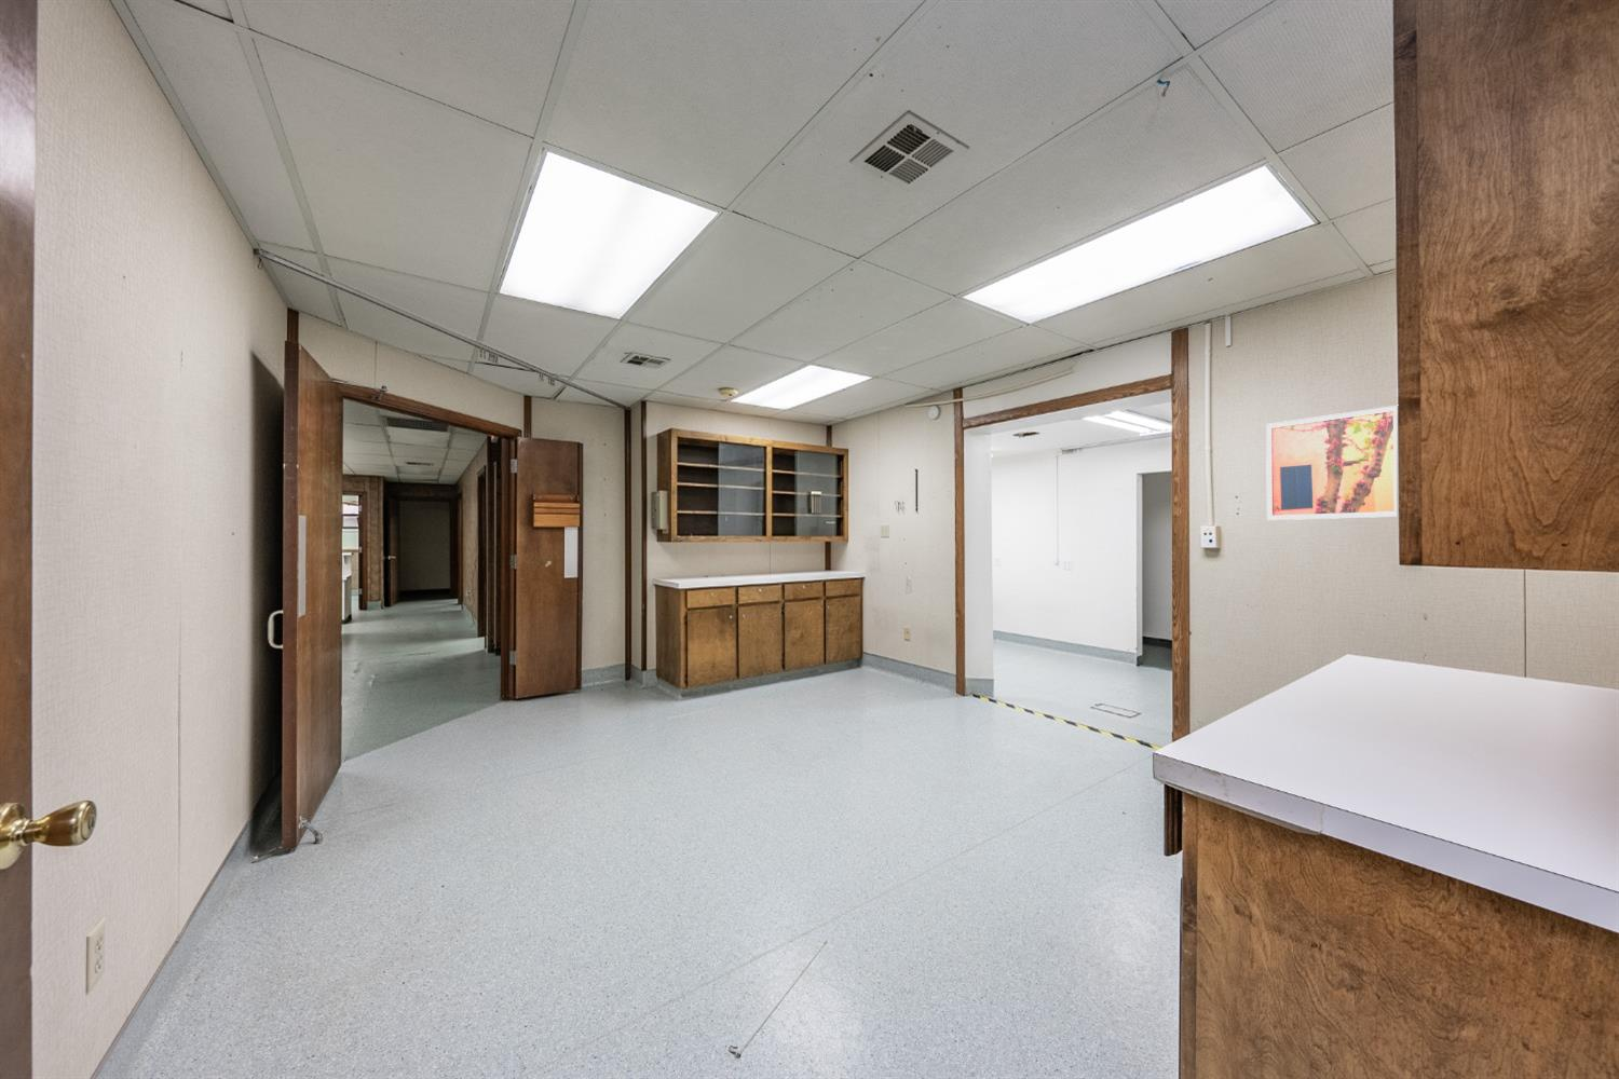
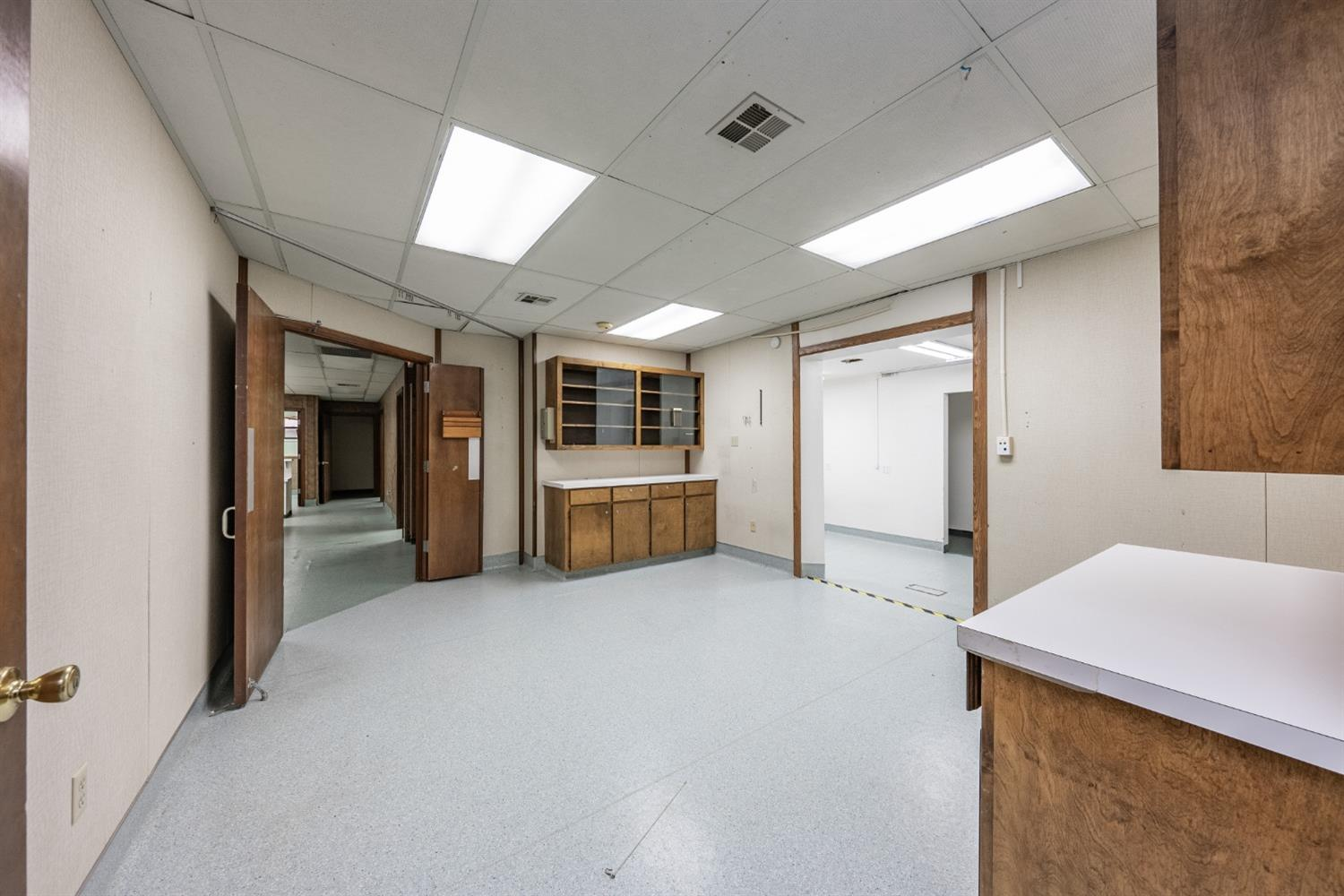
- wall art [1265,405,1397,521]
